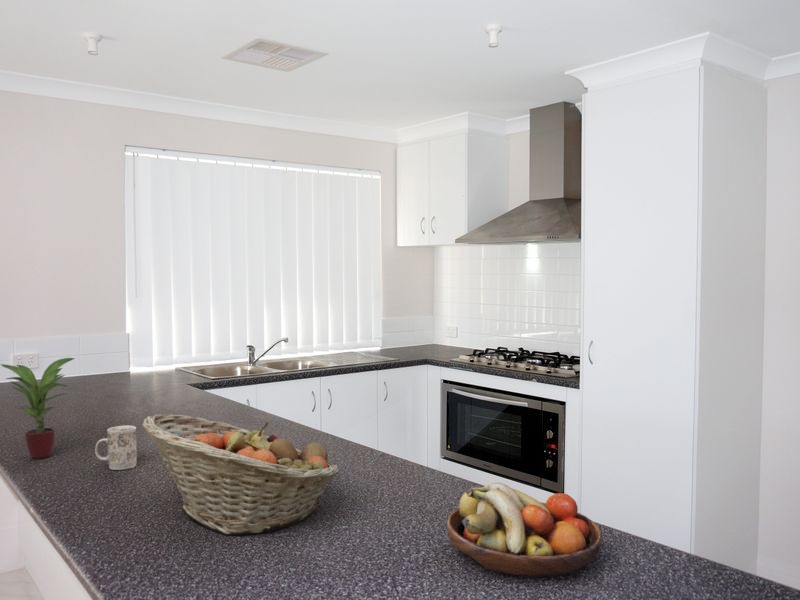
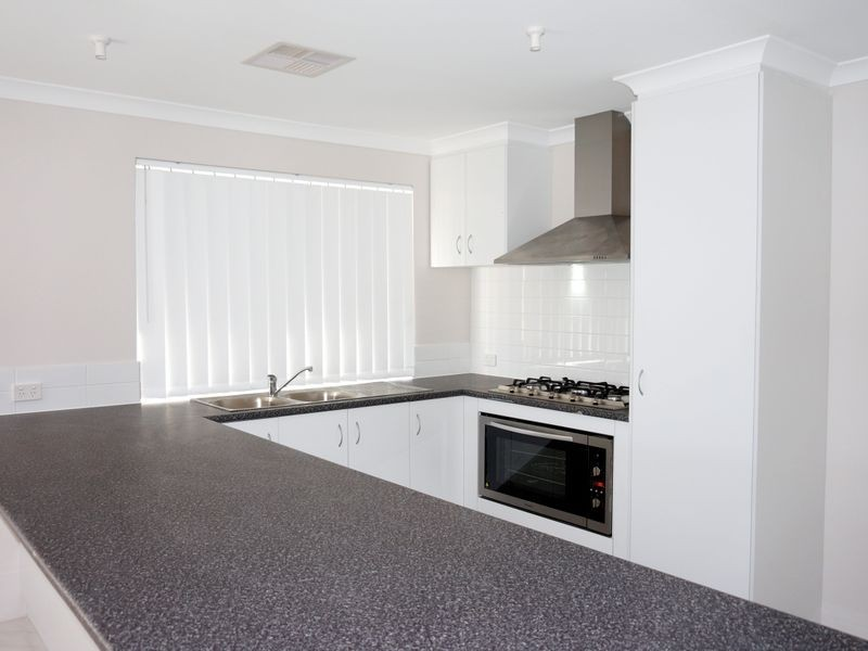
- fruit basket [141,413,340,536]
- potted plant [0,357,76,460]
- fruit bowl [446,482,603,579]
- mug [94,424,138,471]
